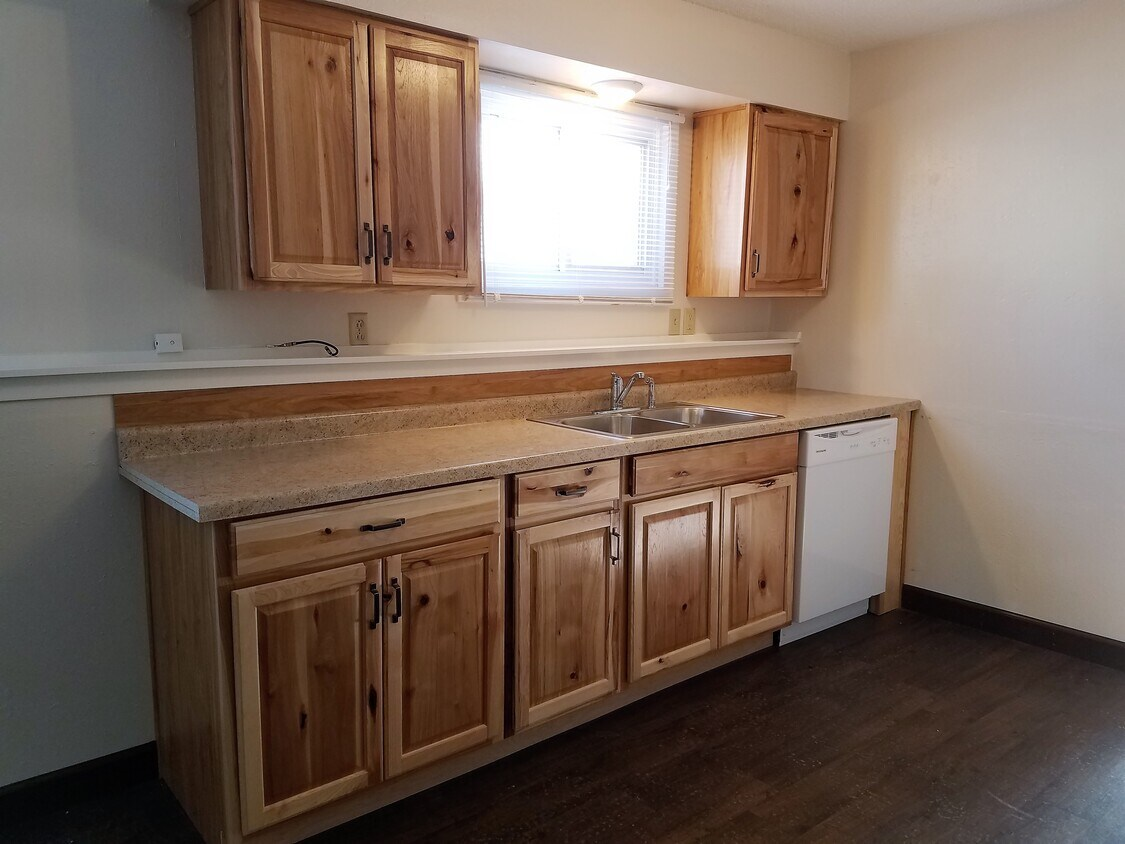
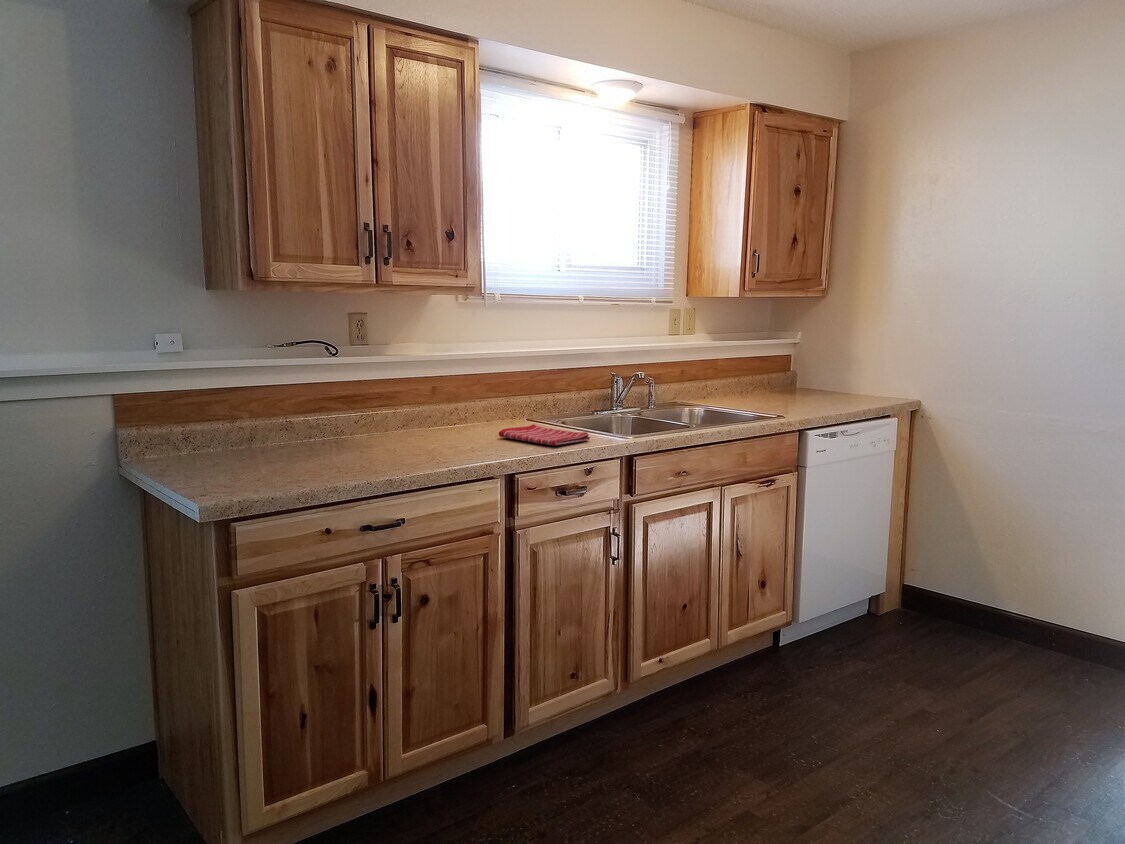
+ dish towel [498,423,591,446]
